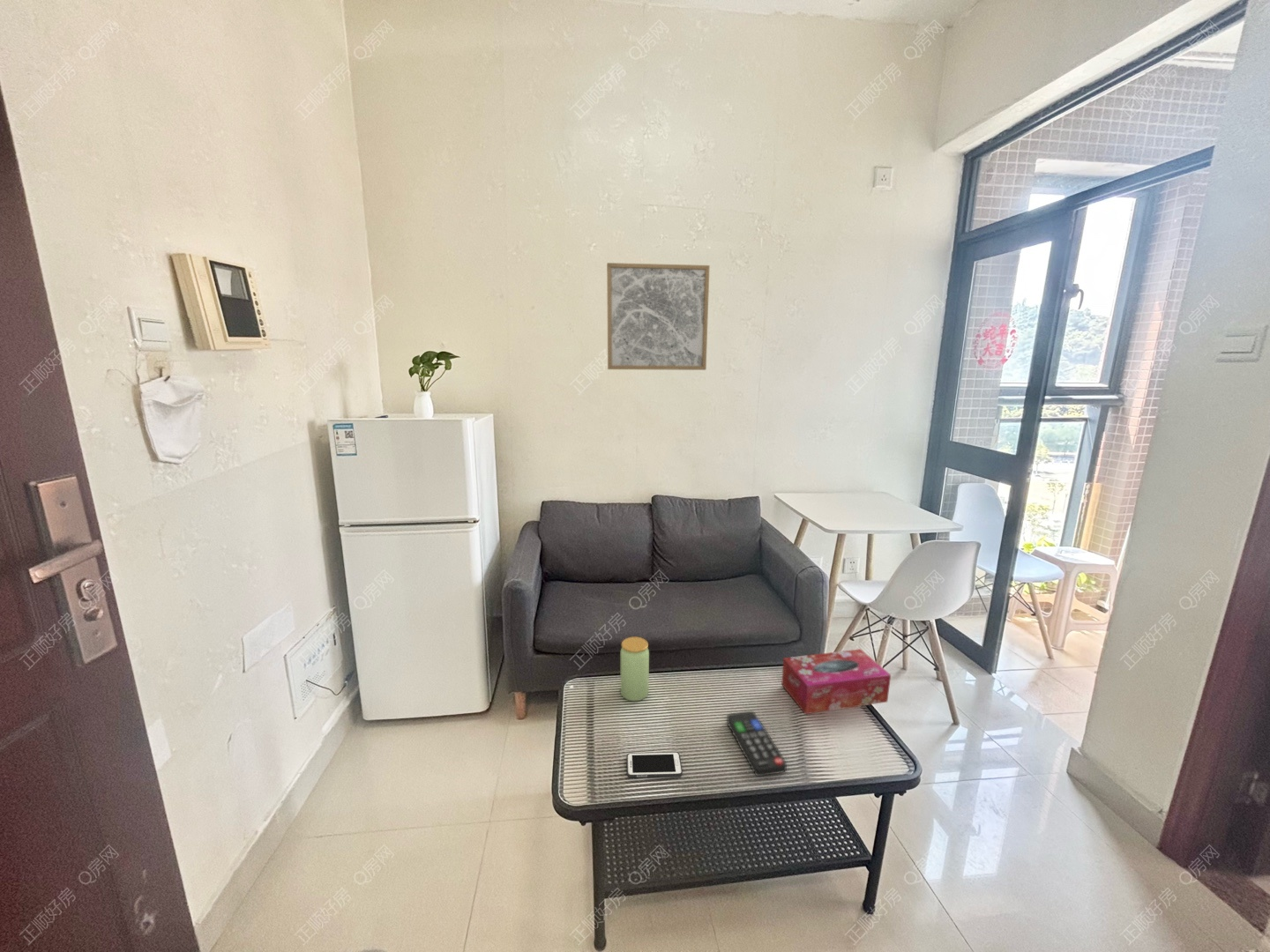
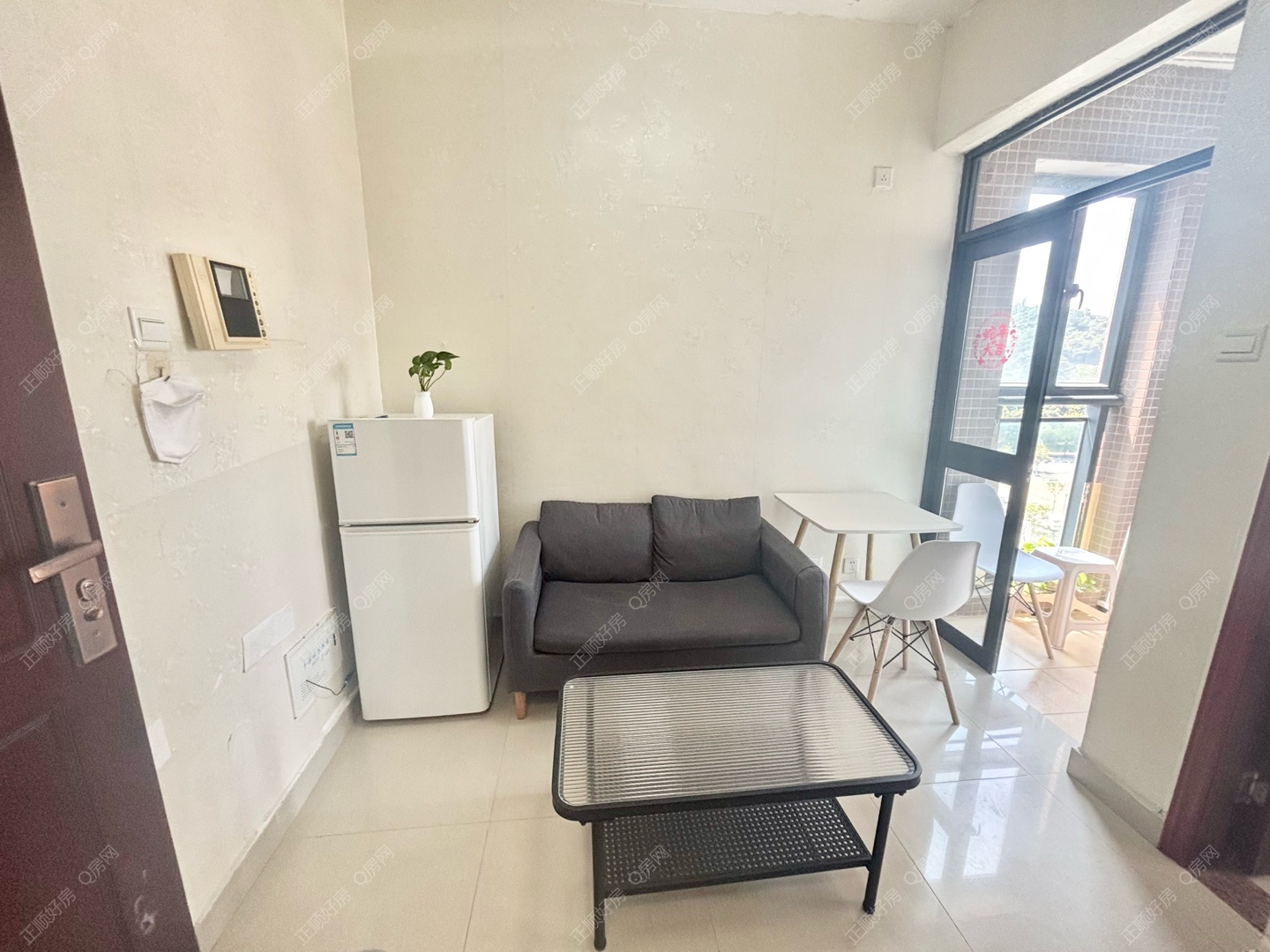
- jar [620,636,650,702]
- tissue box [781,648,892,715]
- wall art [606,262,711,371]
- cell phone [625,751,684,778]
- remote control [726,710,788,777]
